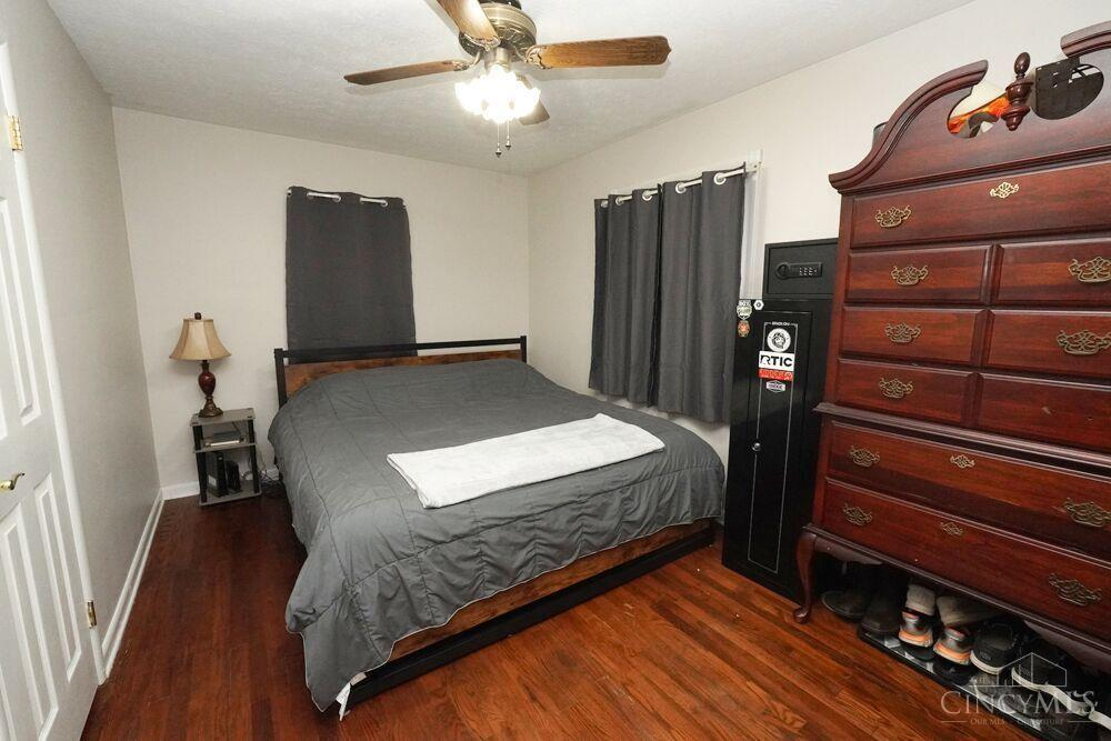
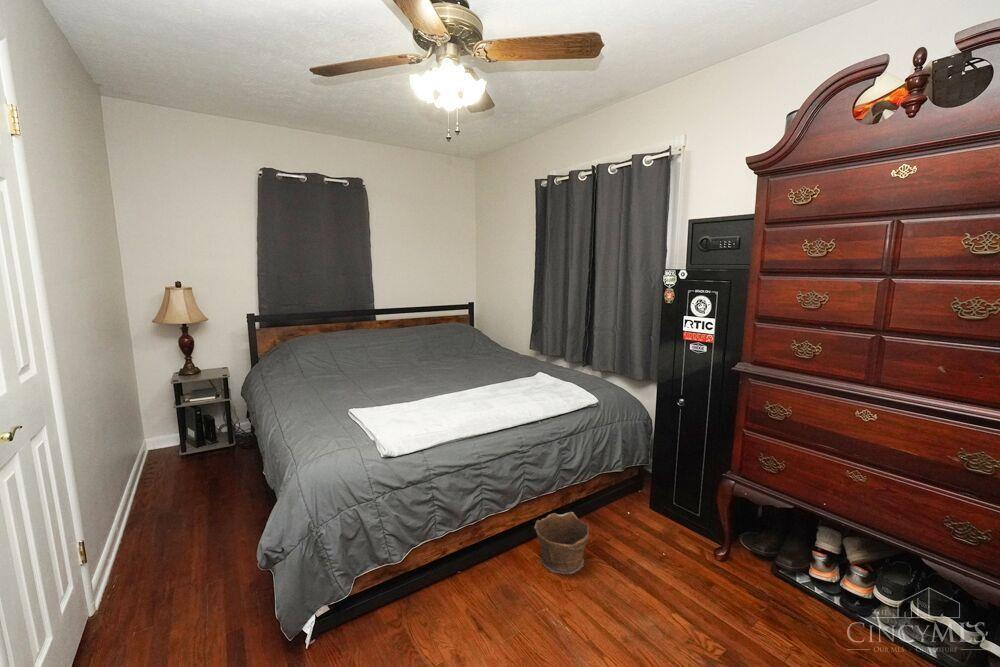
+ clay pot [533,511,590,575]
